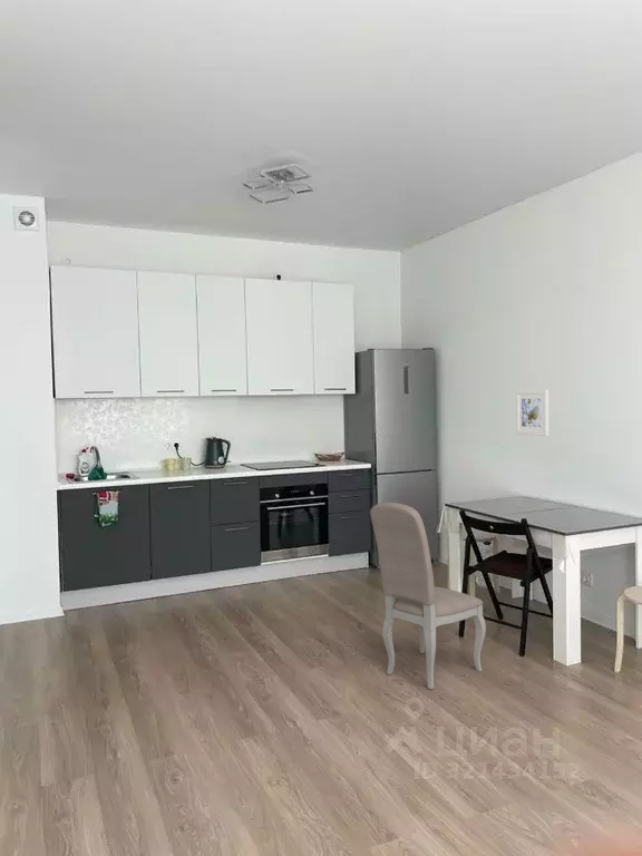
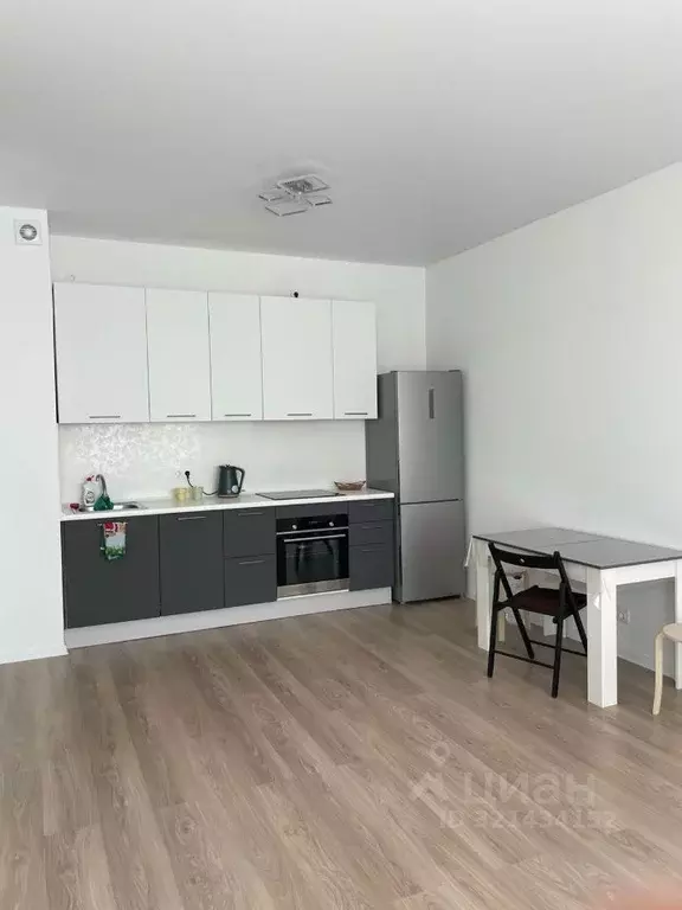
- dining chair [369,502,487,690]
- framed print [515,389,549,437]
